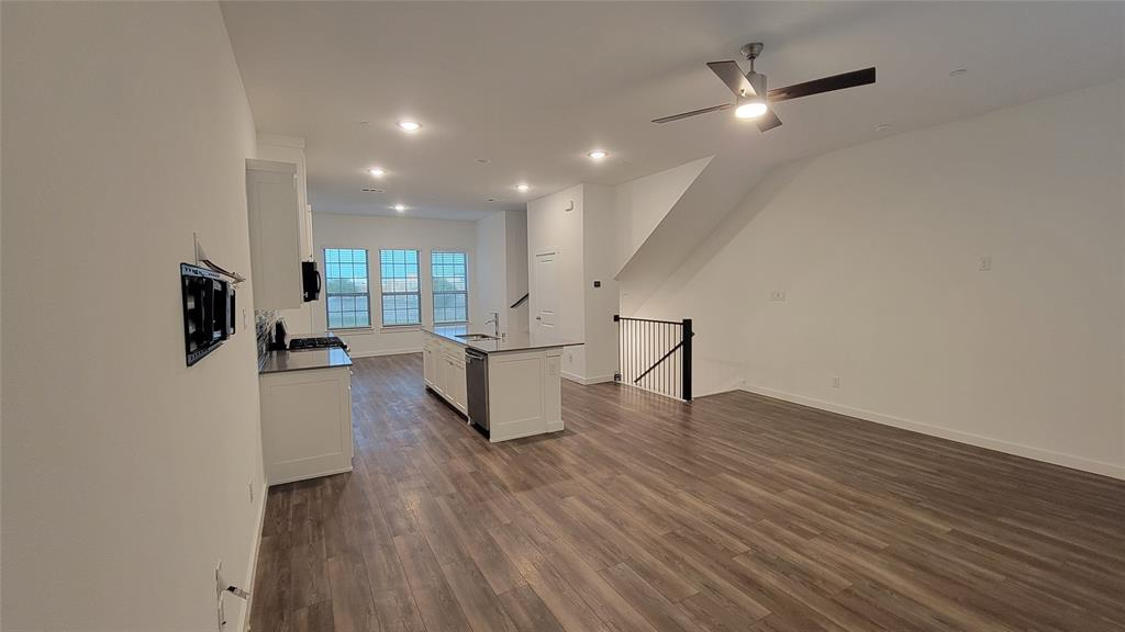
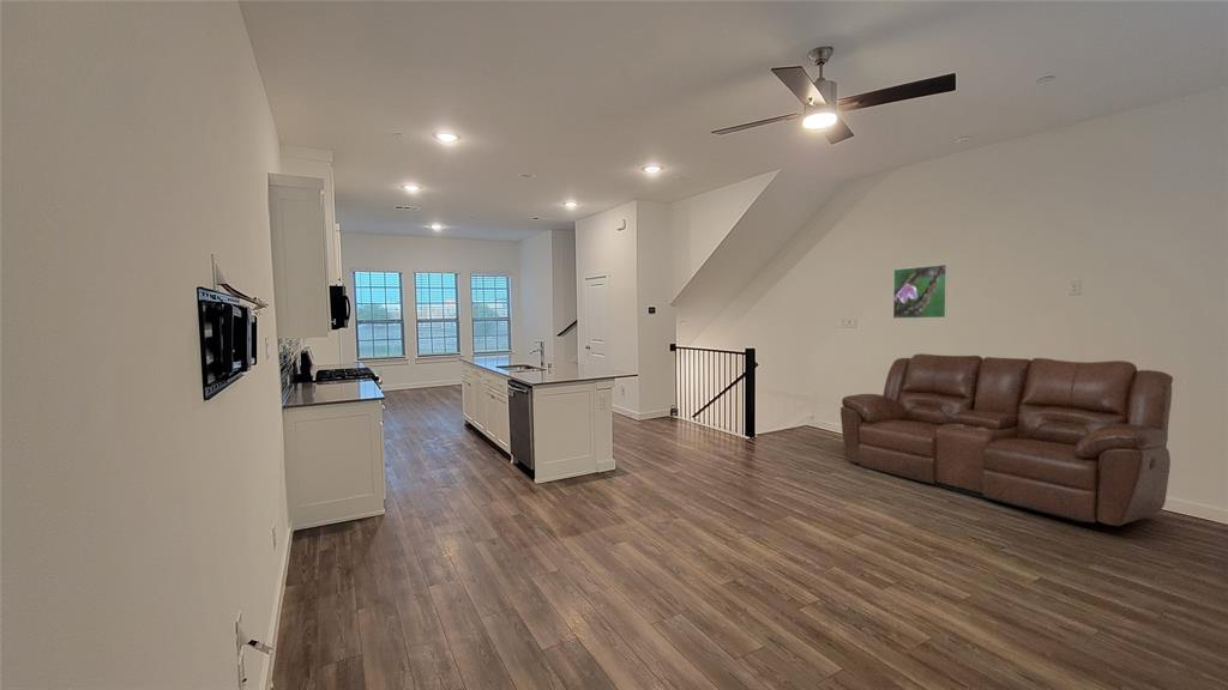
+ sofa [839,352,1174,527]
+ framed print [892,264,949,320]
